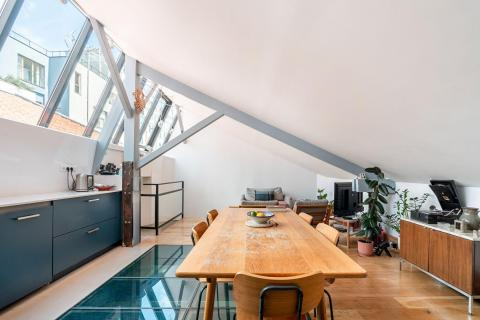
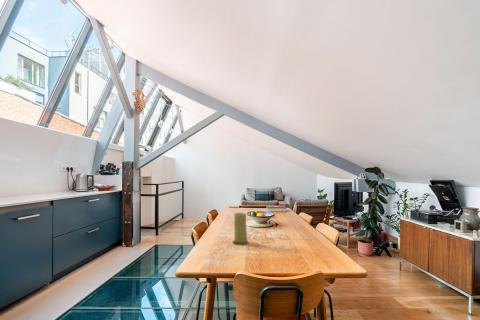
+ candle [231,212,250,246]
